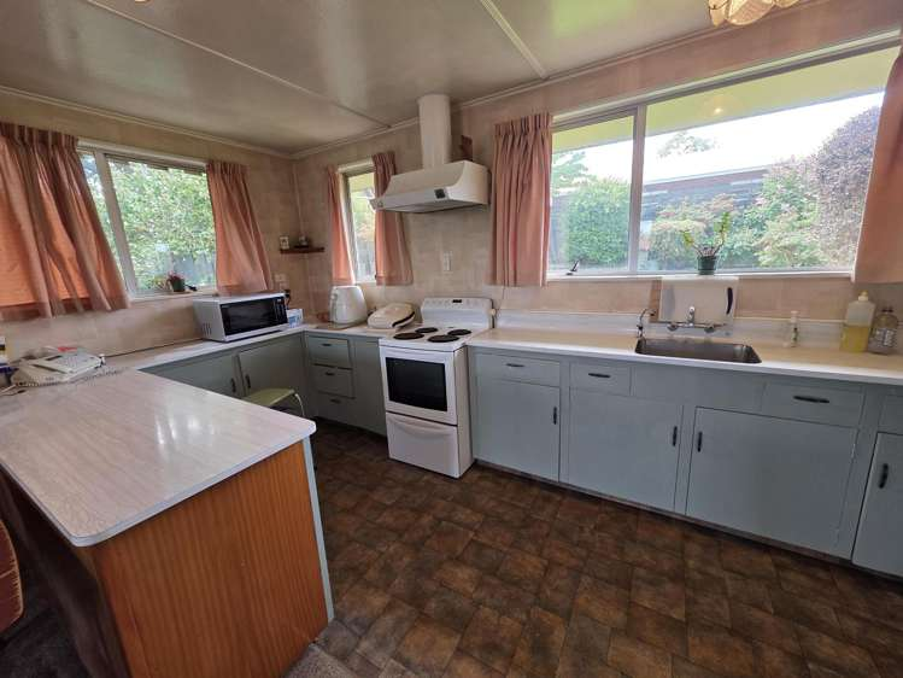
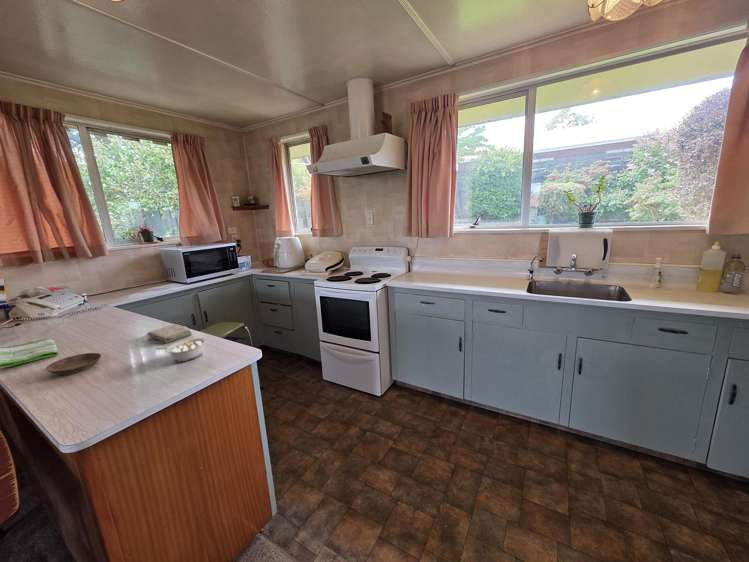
+ washcloth [146,323,193,344]
+ legume [155,337,207,363]
+ dish towel [0,337,59,370]
+ saucer [45,352,102,376]
